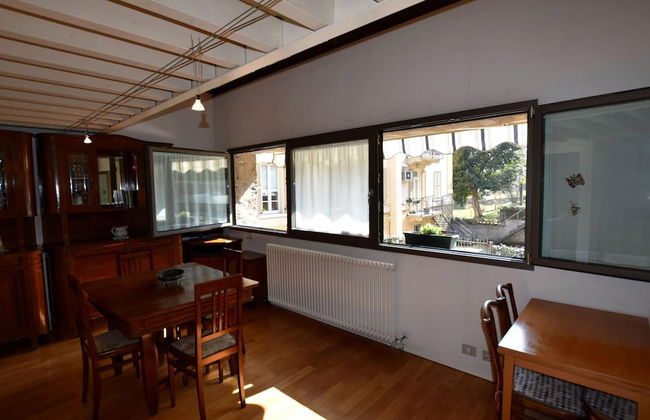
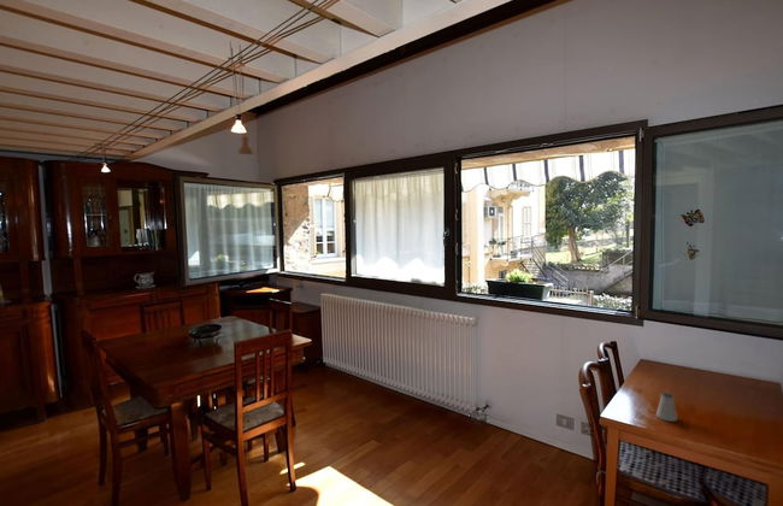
+ saltshaker [655,392,678,423]
